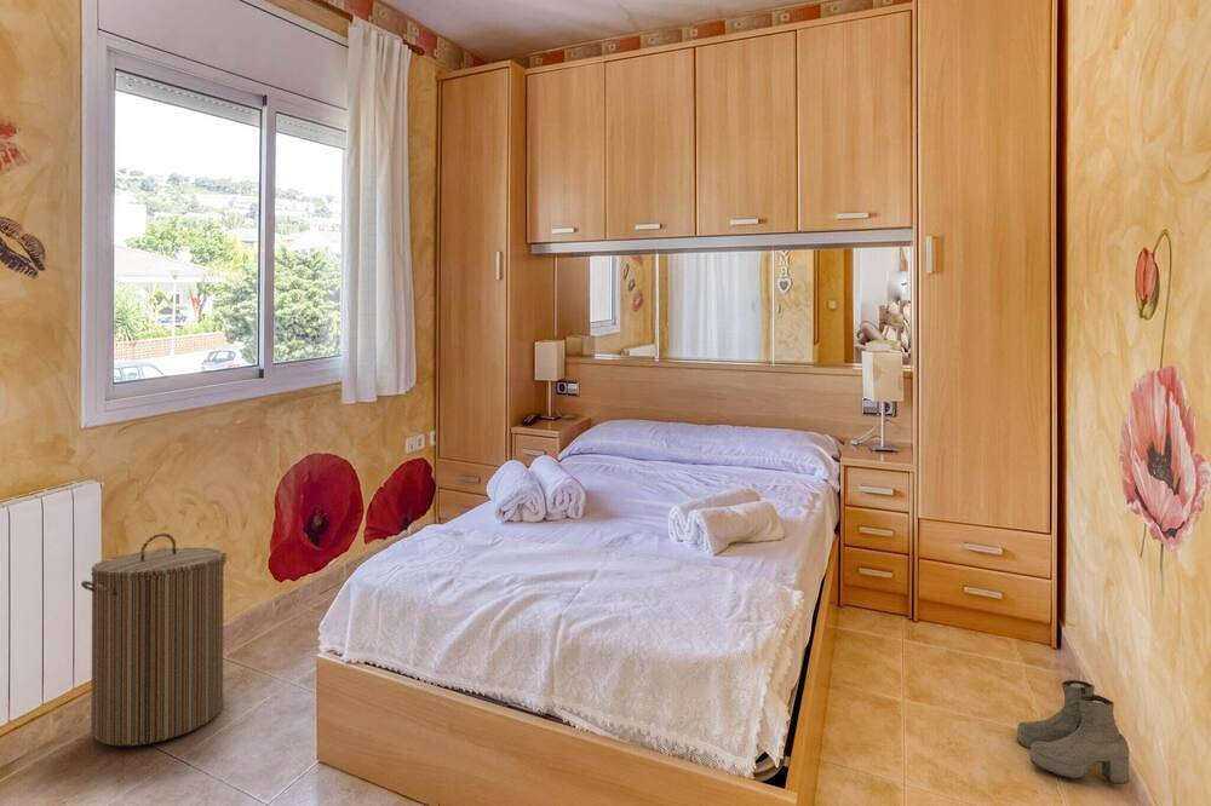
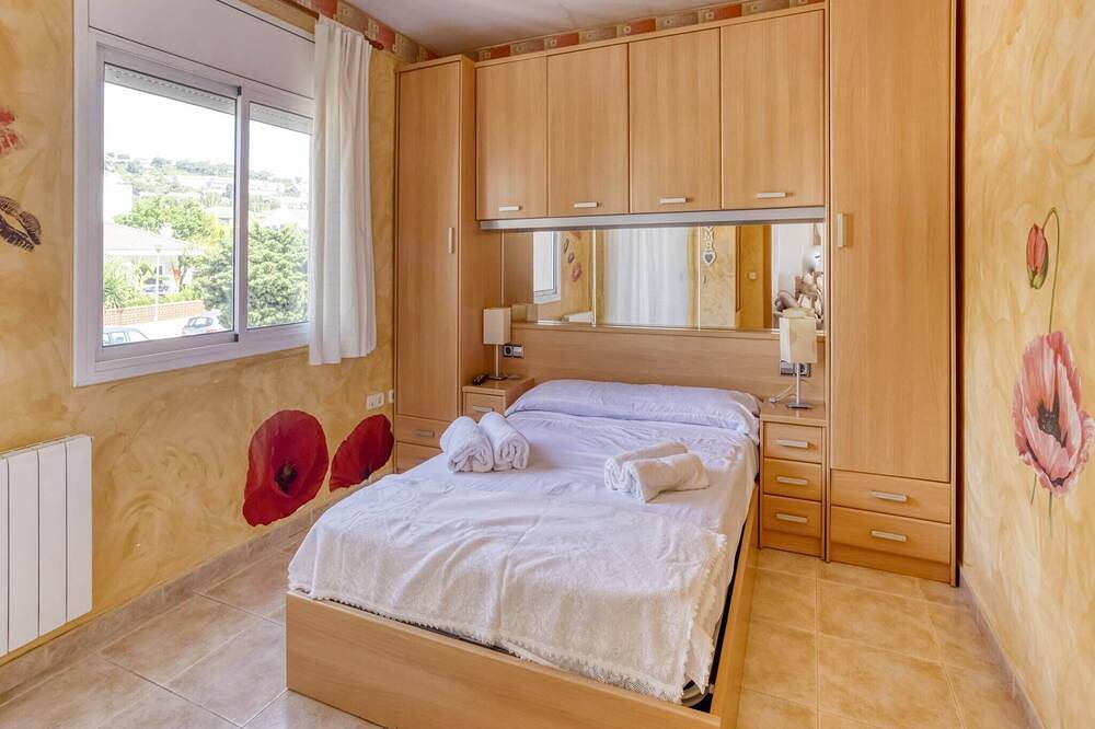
- boots [1016,679,1131,785]
- laundry hamper [80,532,228,747]
